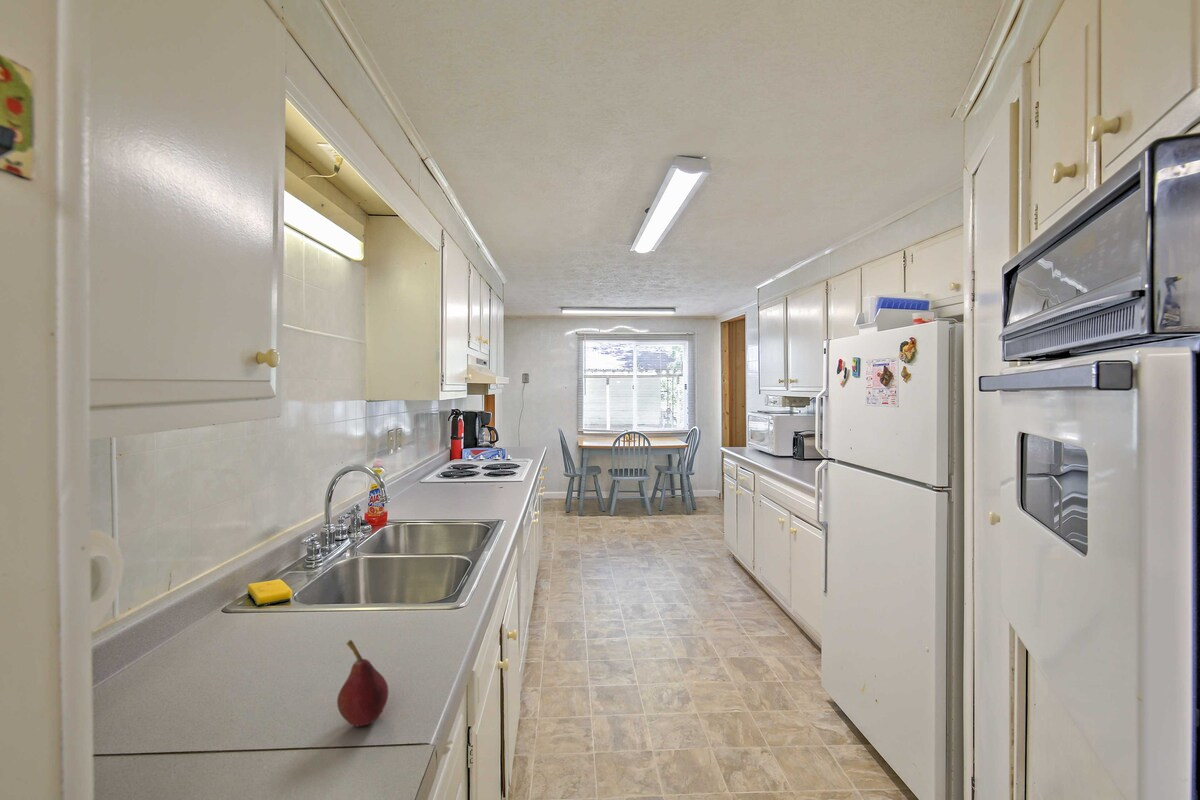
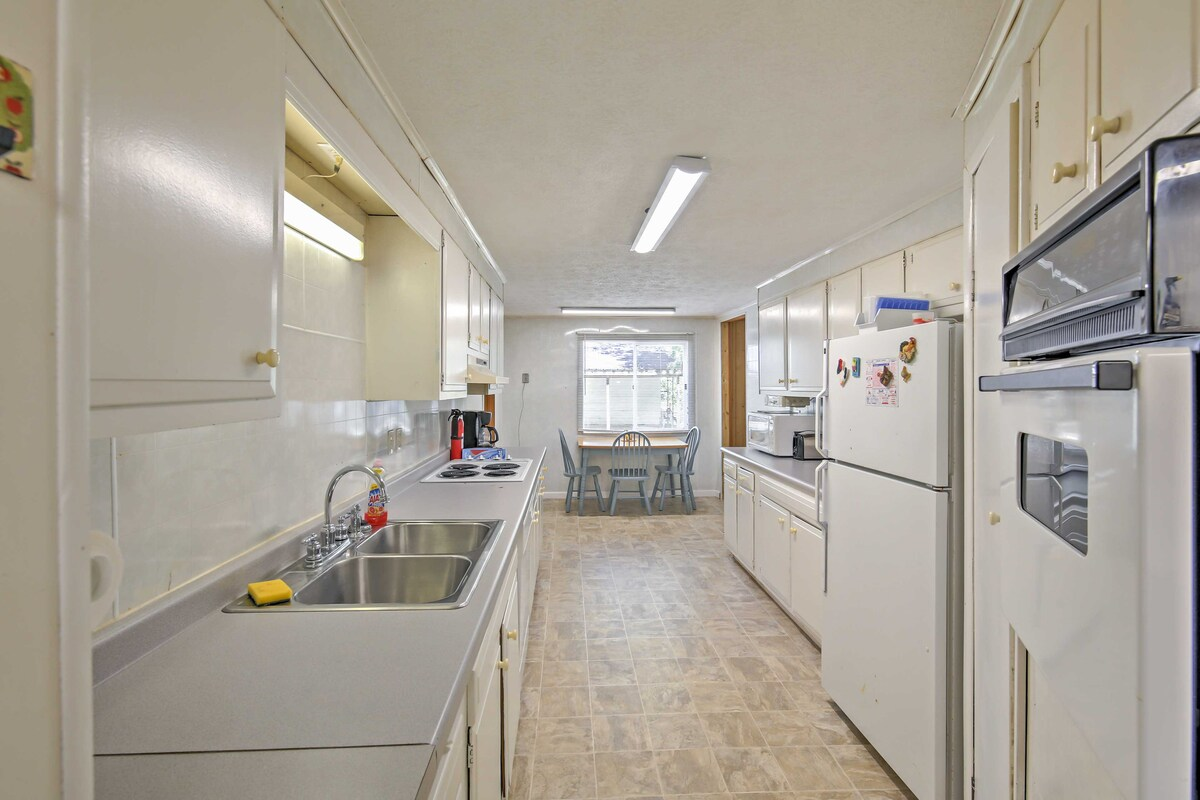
- fruit [336,639,390,727]
